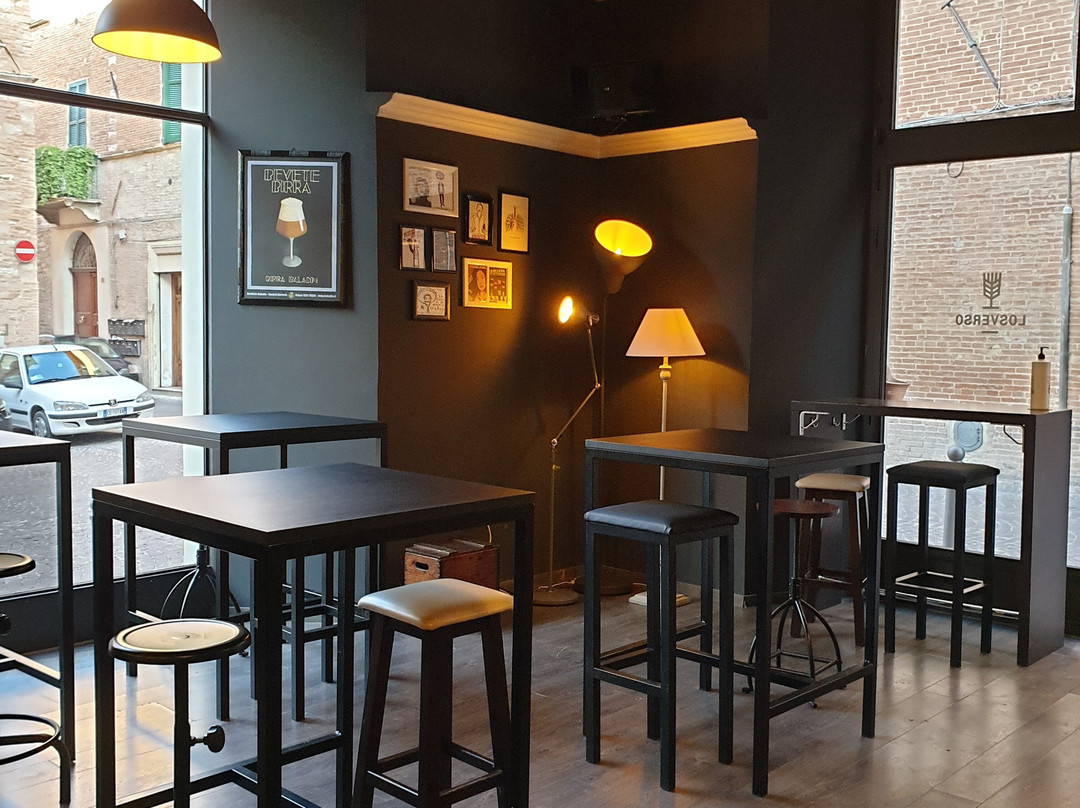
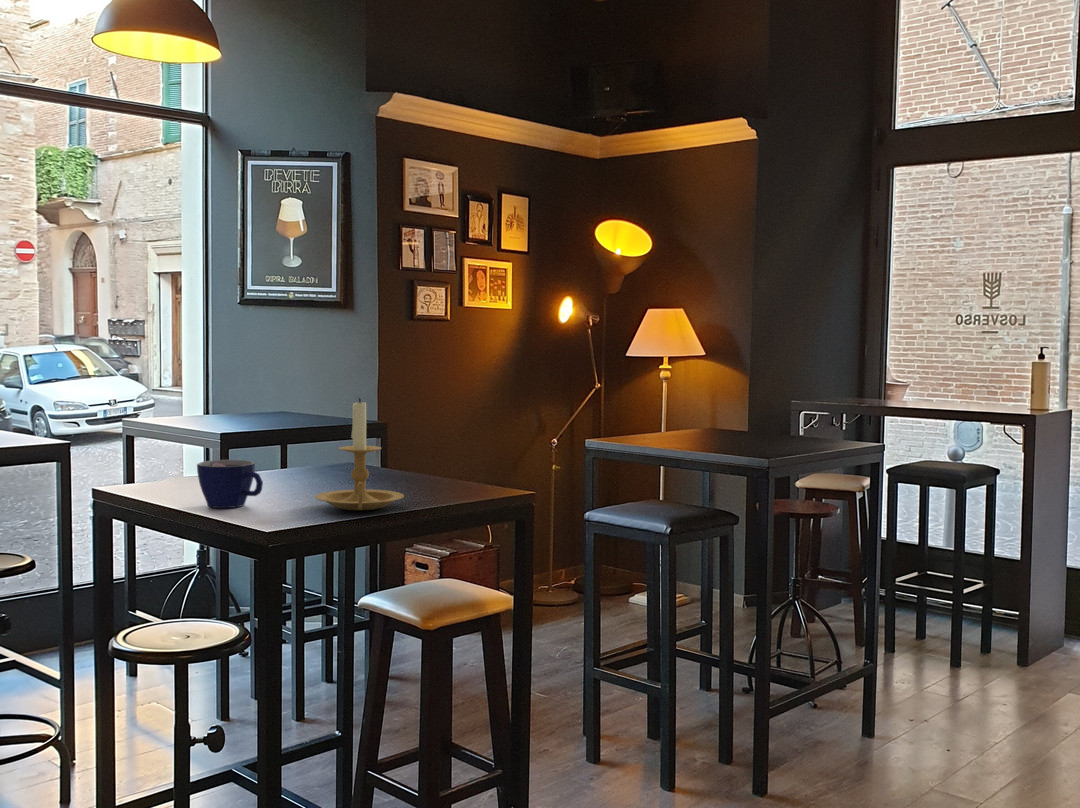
+ cup [196,459,264,509]
+ candle holder [314,397,405,511]
